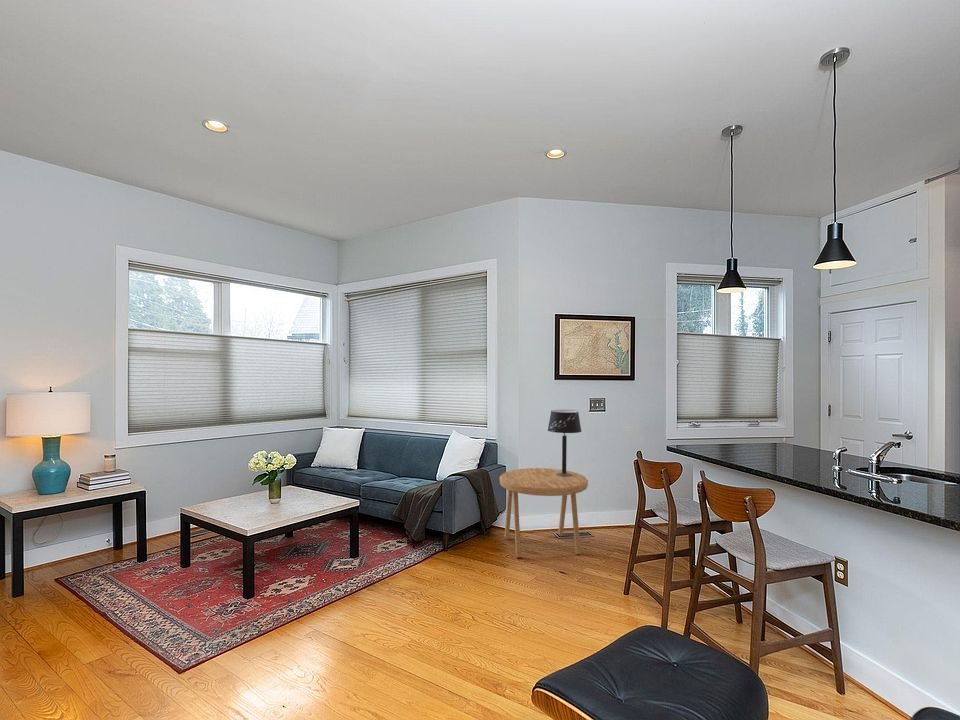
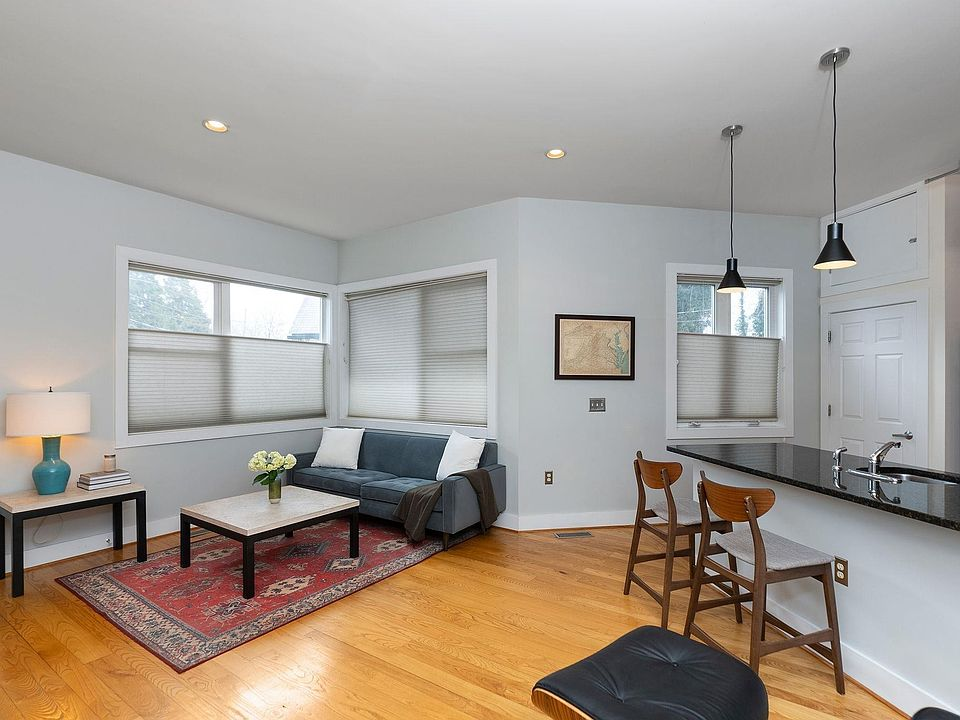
- table lamp [547,409,583,477]
- side table [499,467,589,559]
